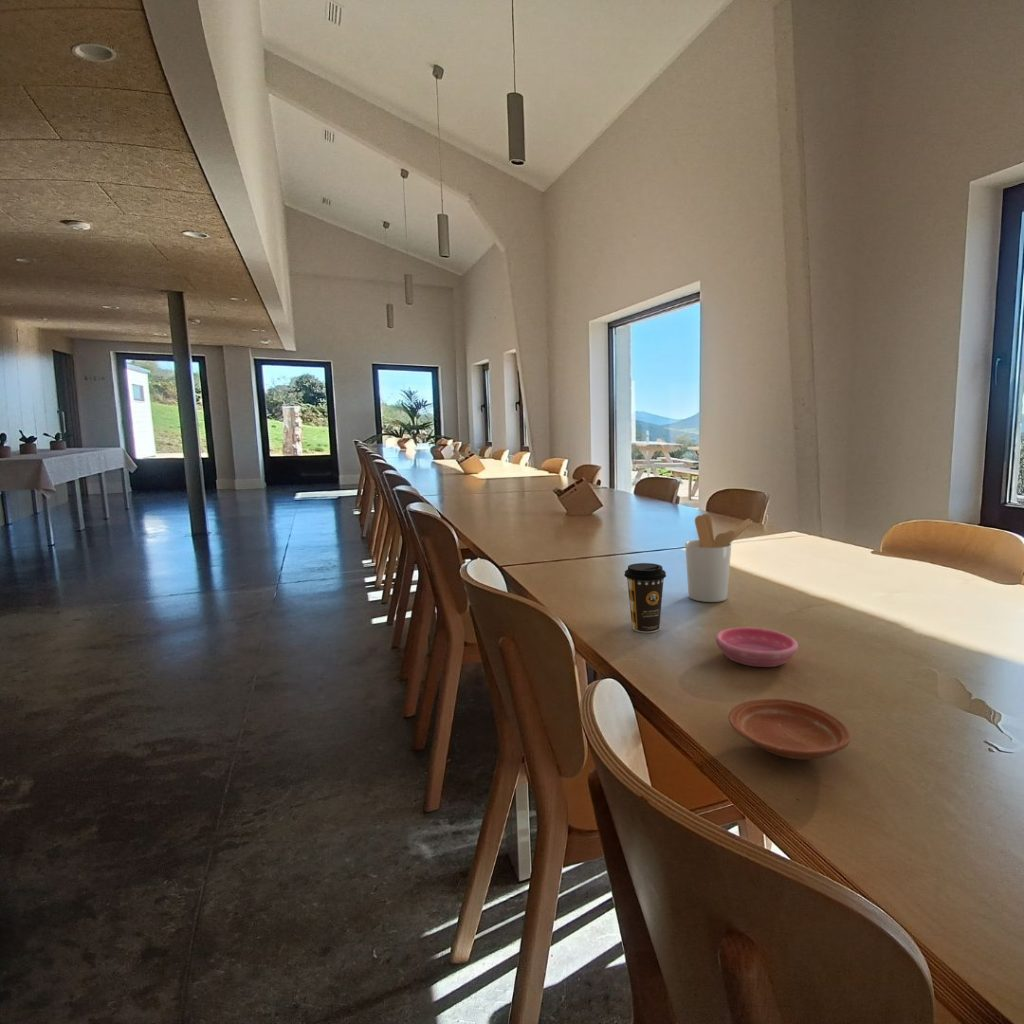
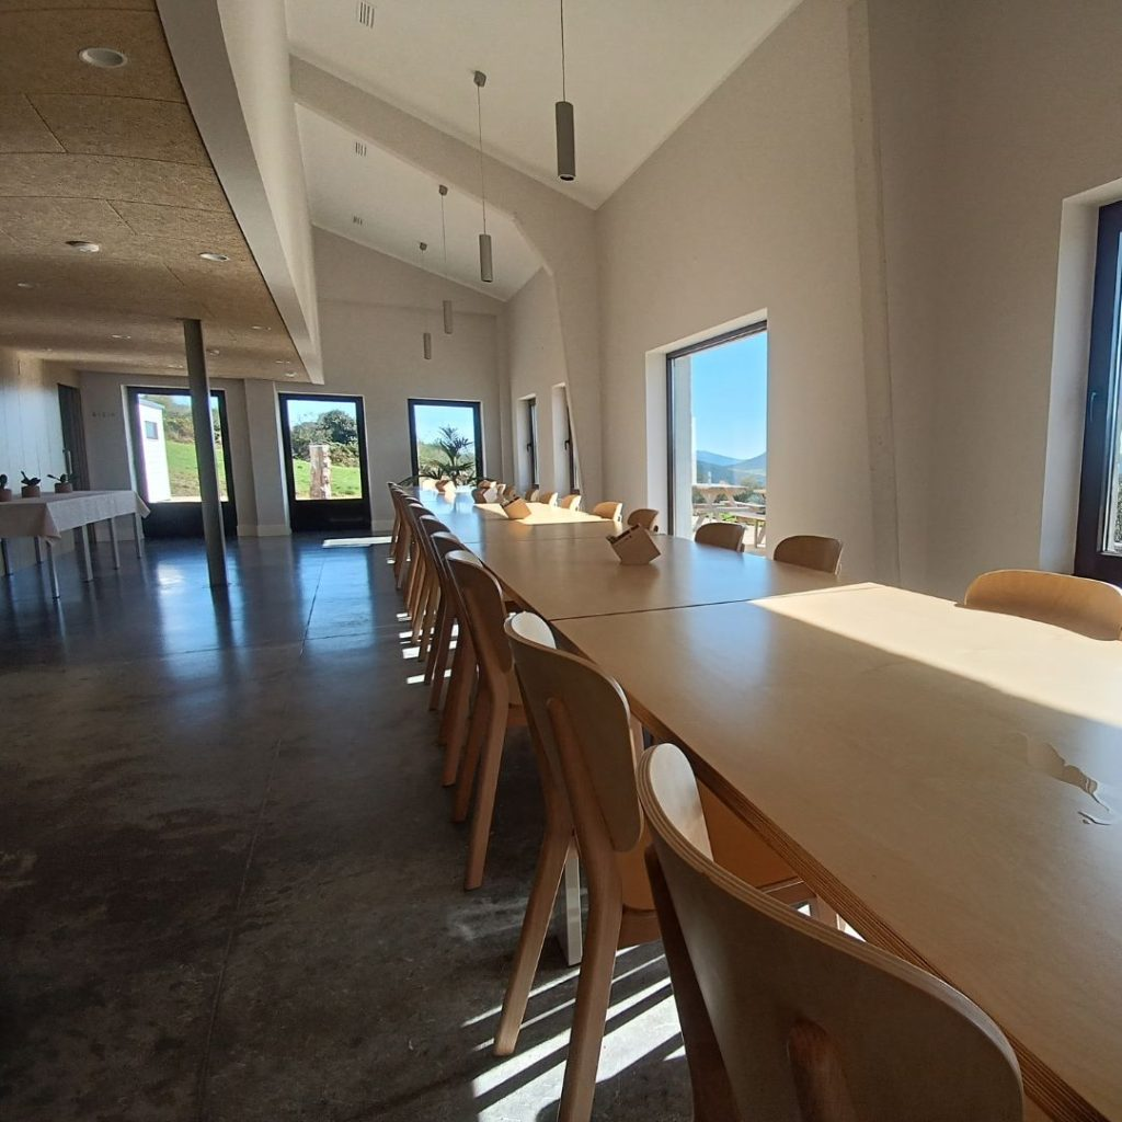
- utensil holder [684,513,753,603]
- saucer [715,626,799,668]
- coffee cup [623,562,667,634]
- plate [728,698,852,761]
